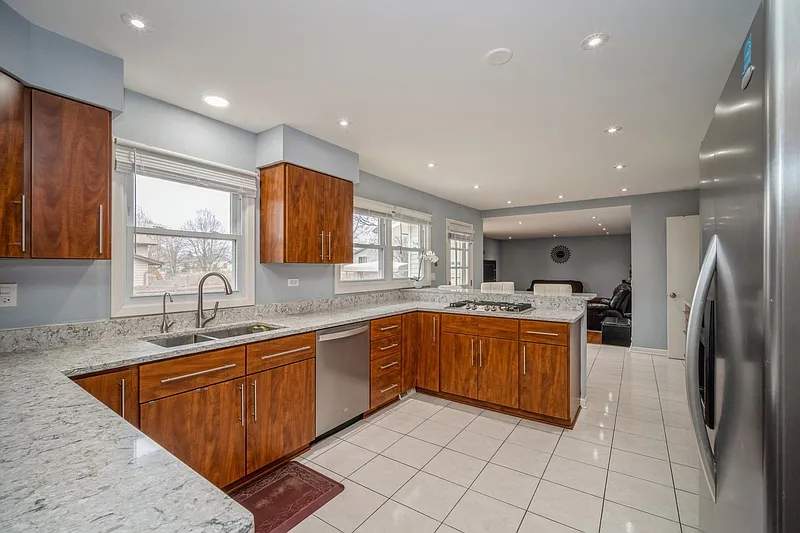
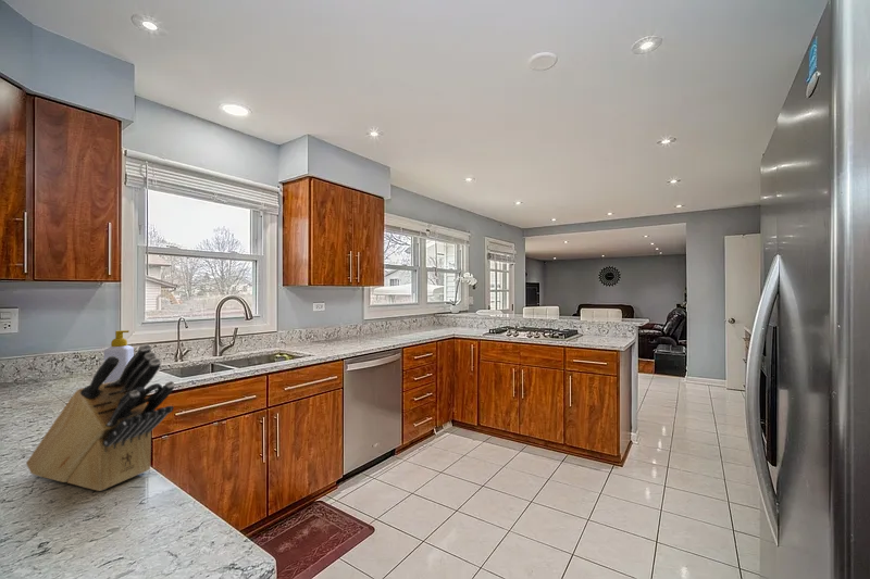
+ soap bottle [103,329,135,383]
+ knife block [25,343,176,492]
